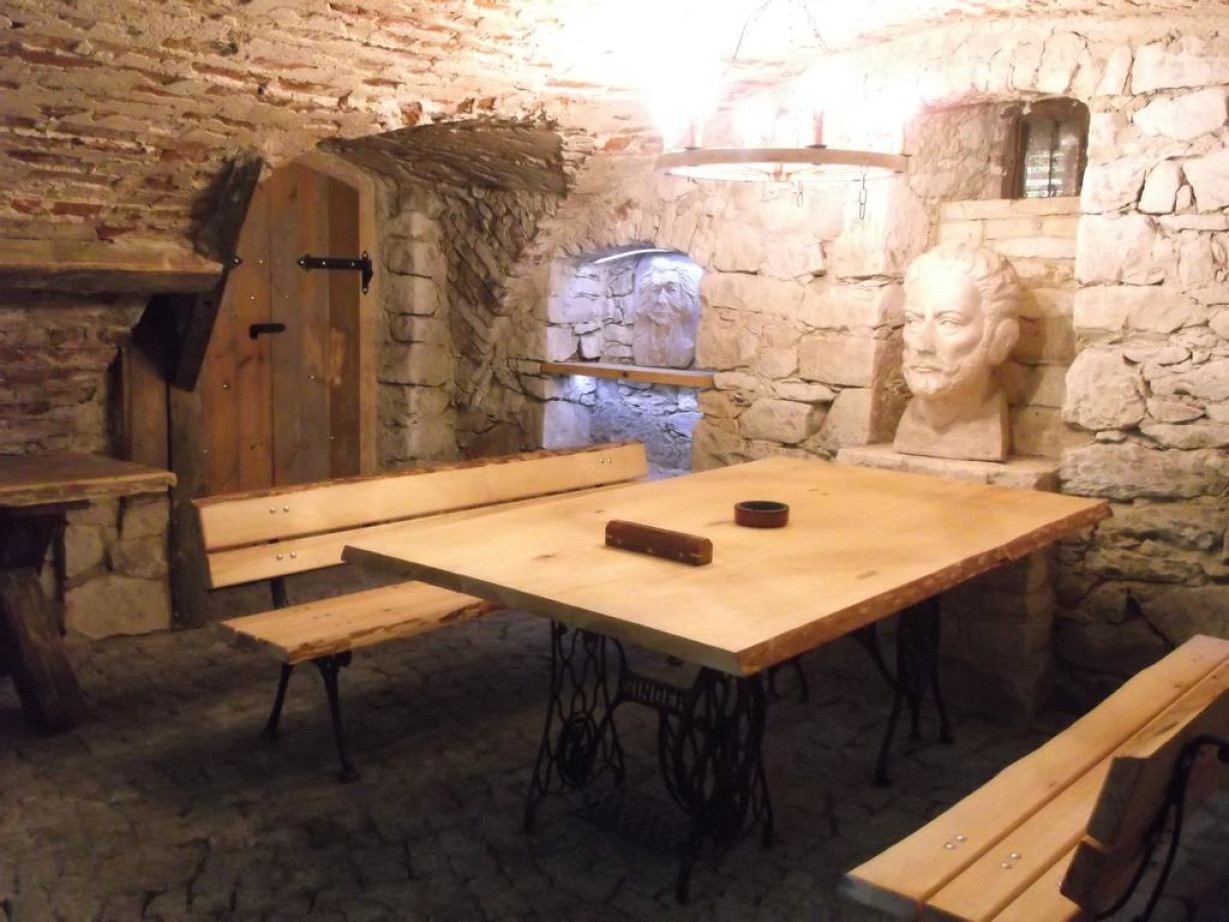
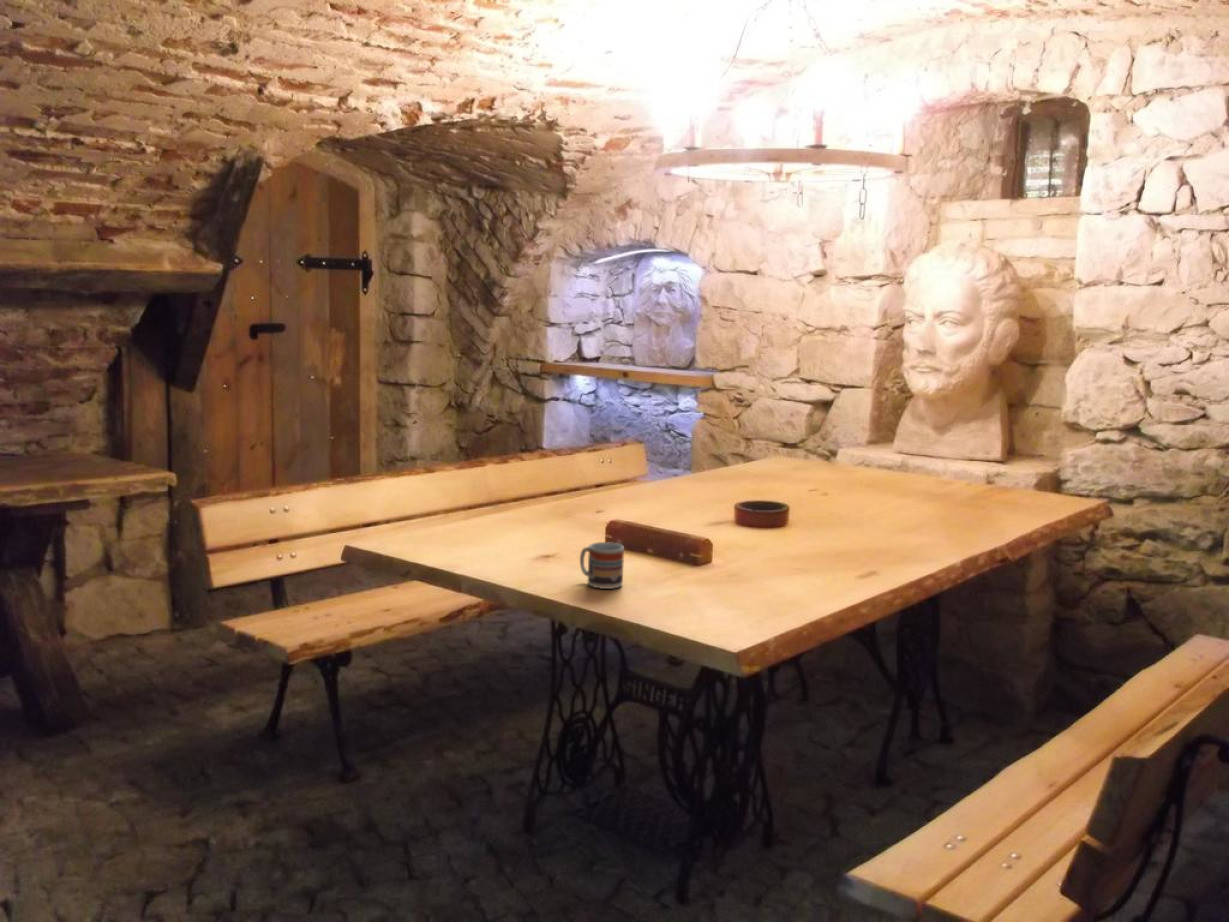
+ cup [579,541,625,590]
